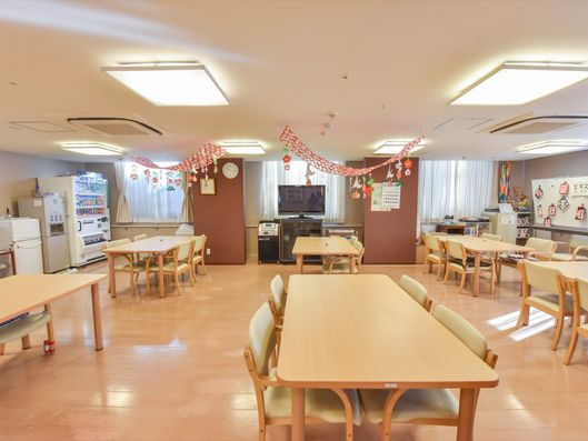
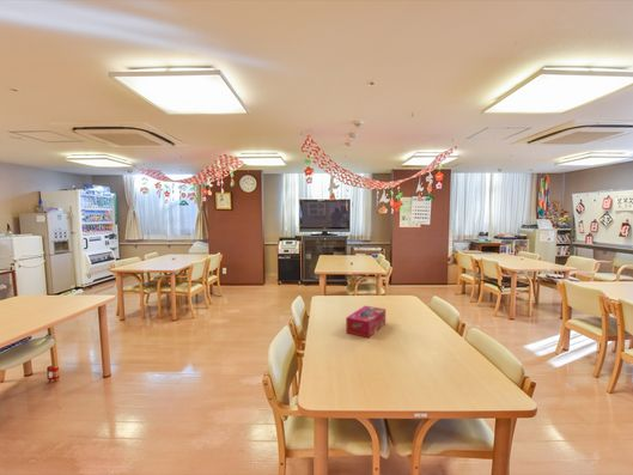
+ tissue box [345,305,387,339]
